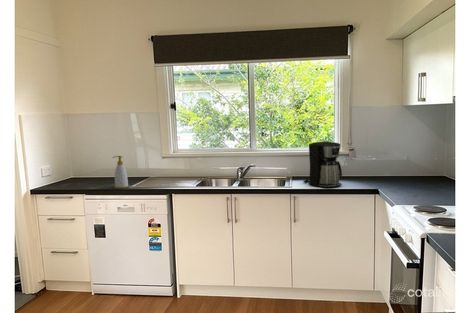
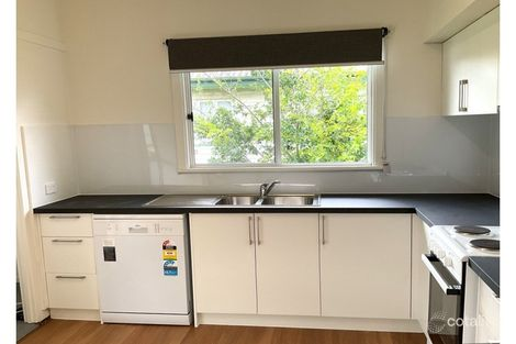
- coffee maker [302,141,343,189]
- soap bottle [111,155,130,189]
